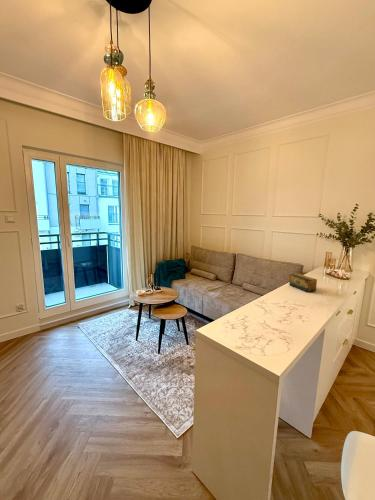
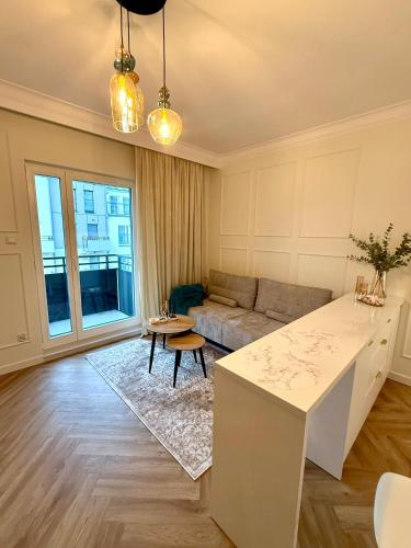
- tea box [288,272,318,293]
